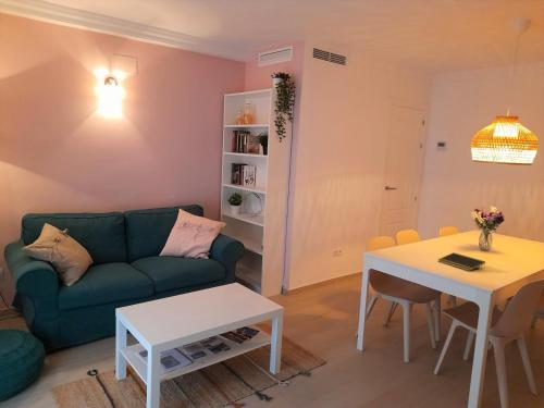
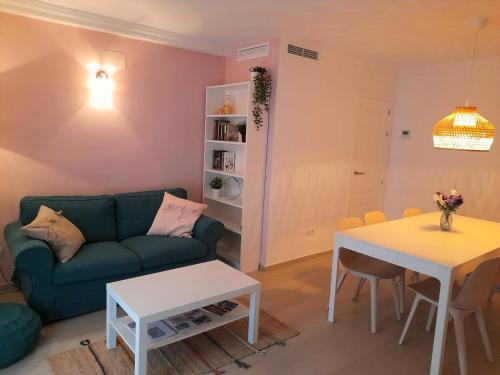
- notepad [437,251,486,272]
